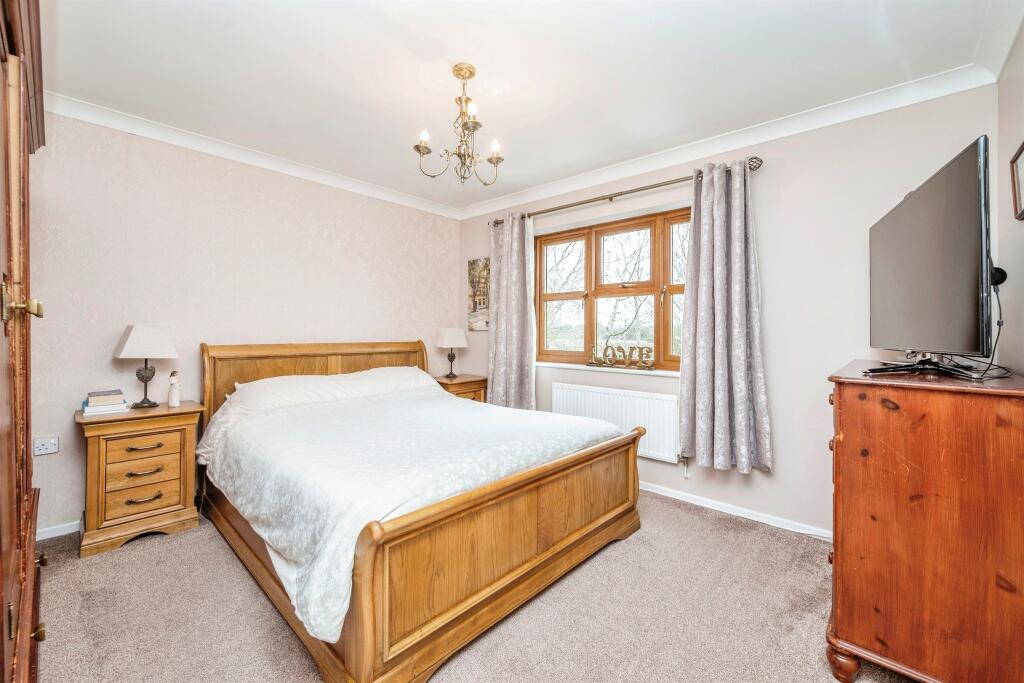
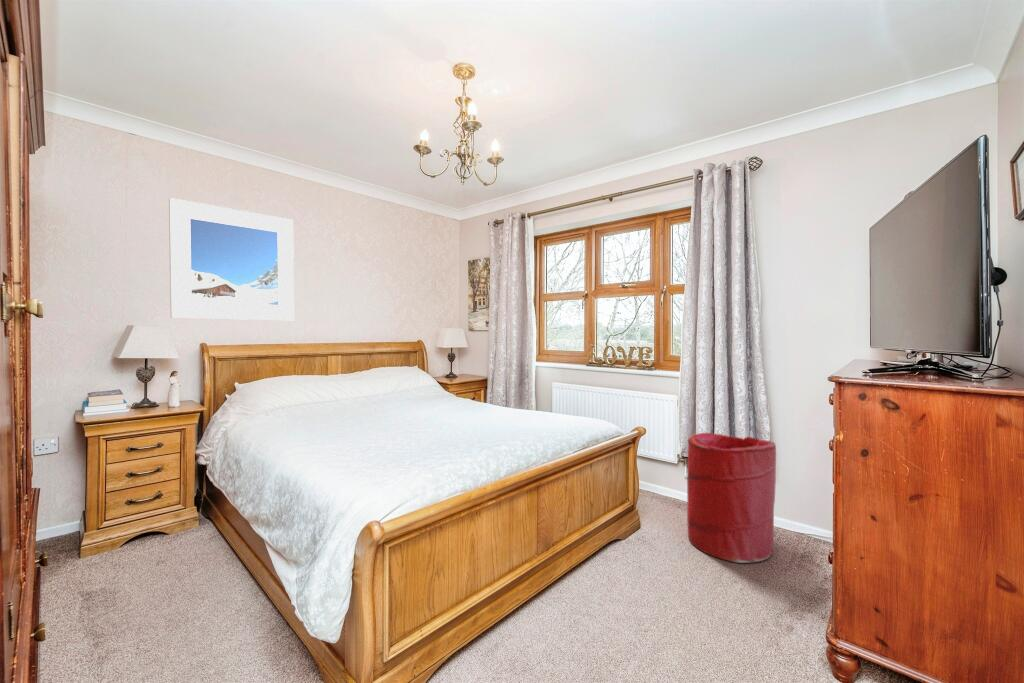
+ laundry hamper [686,432,777,564]
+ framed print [168,197,295,321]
